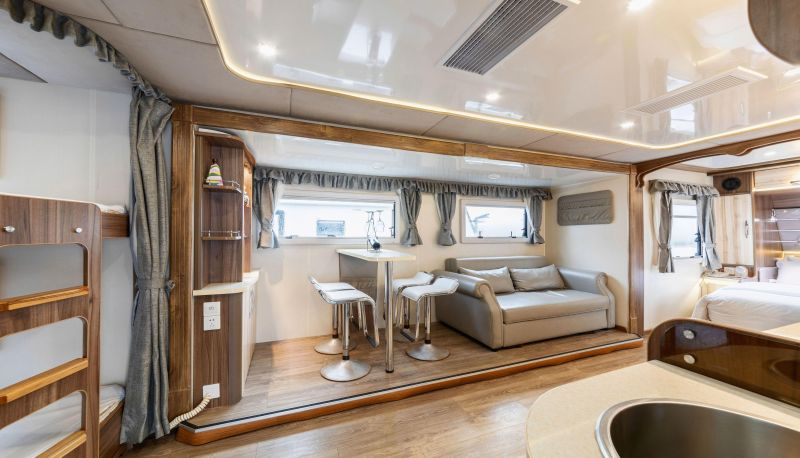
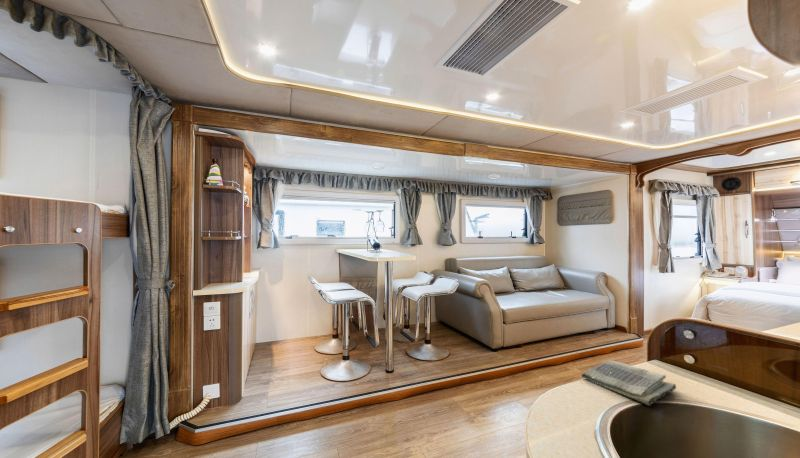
+ dish towel [580,359,677,407]
